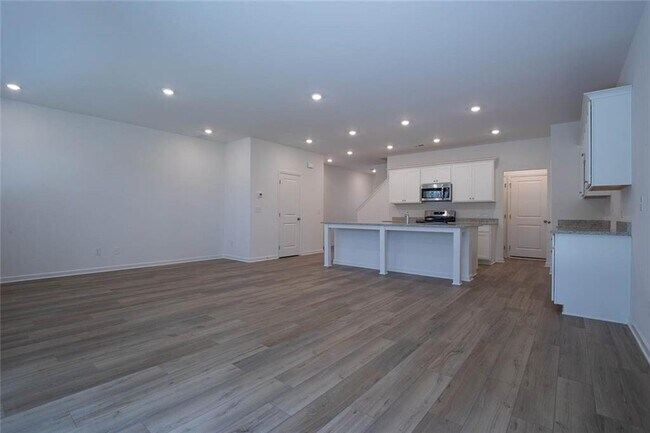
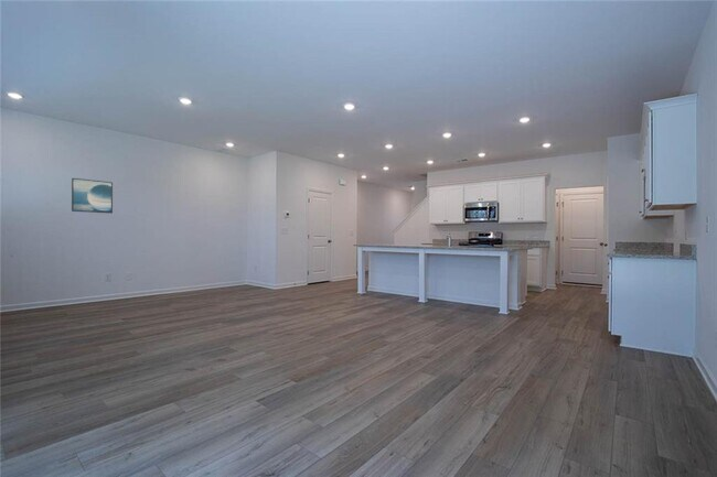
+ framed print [71,177,114,215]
